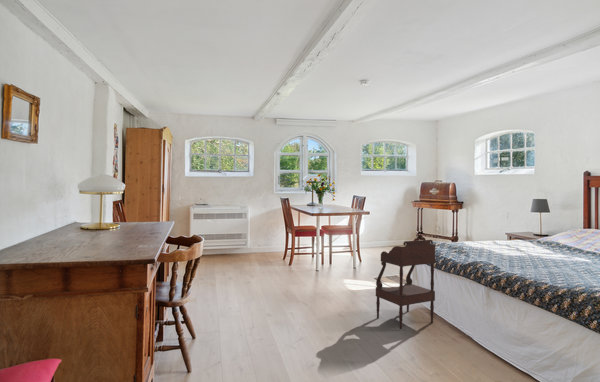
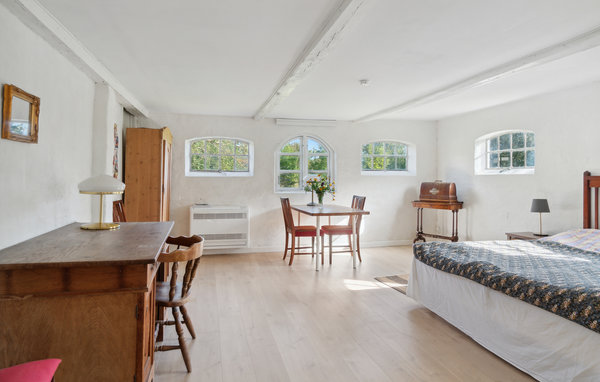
- side table [375,239,436,330]
